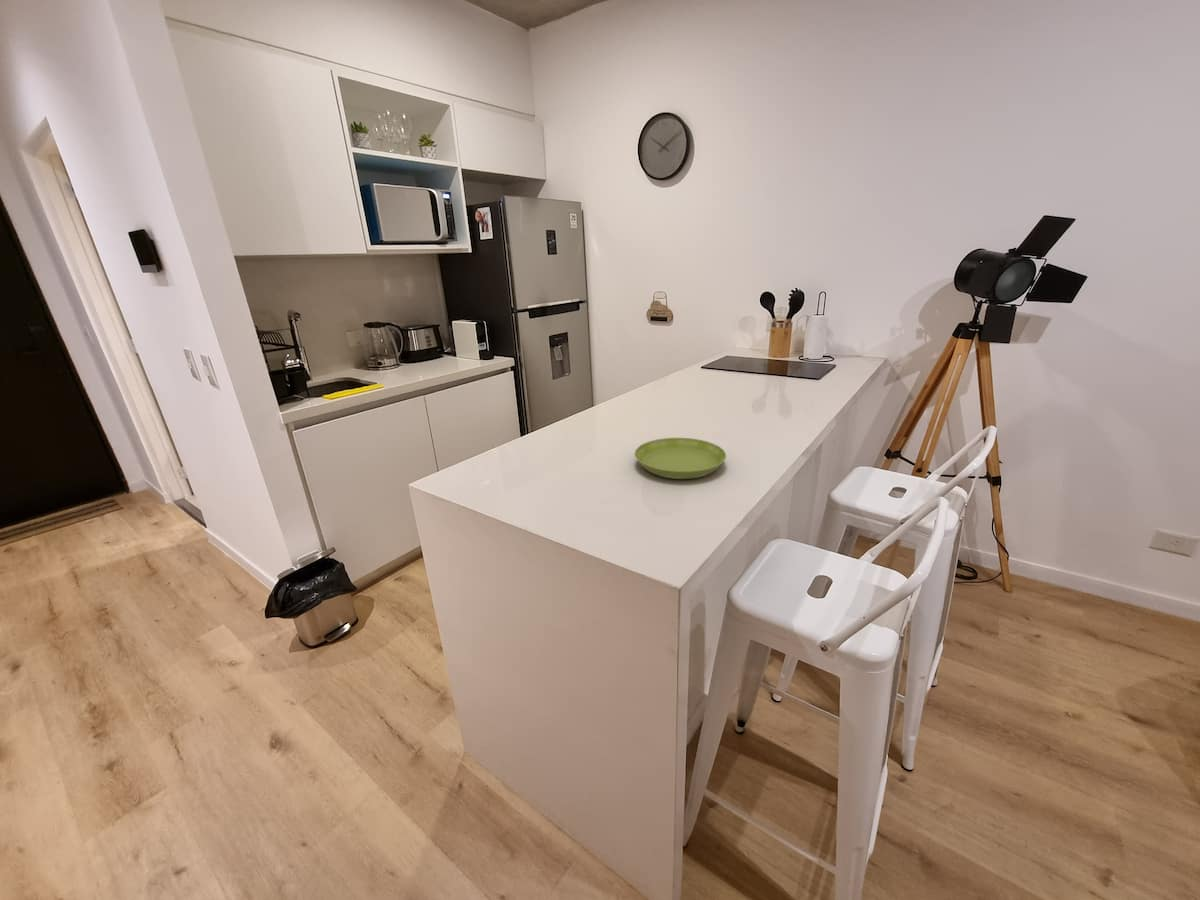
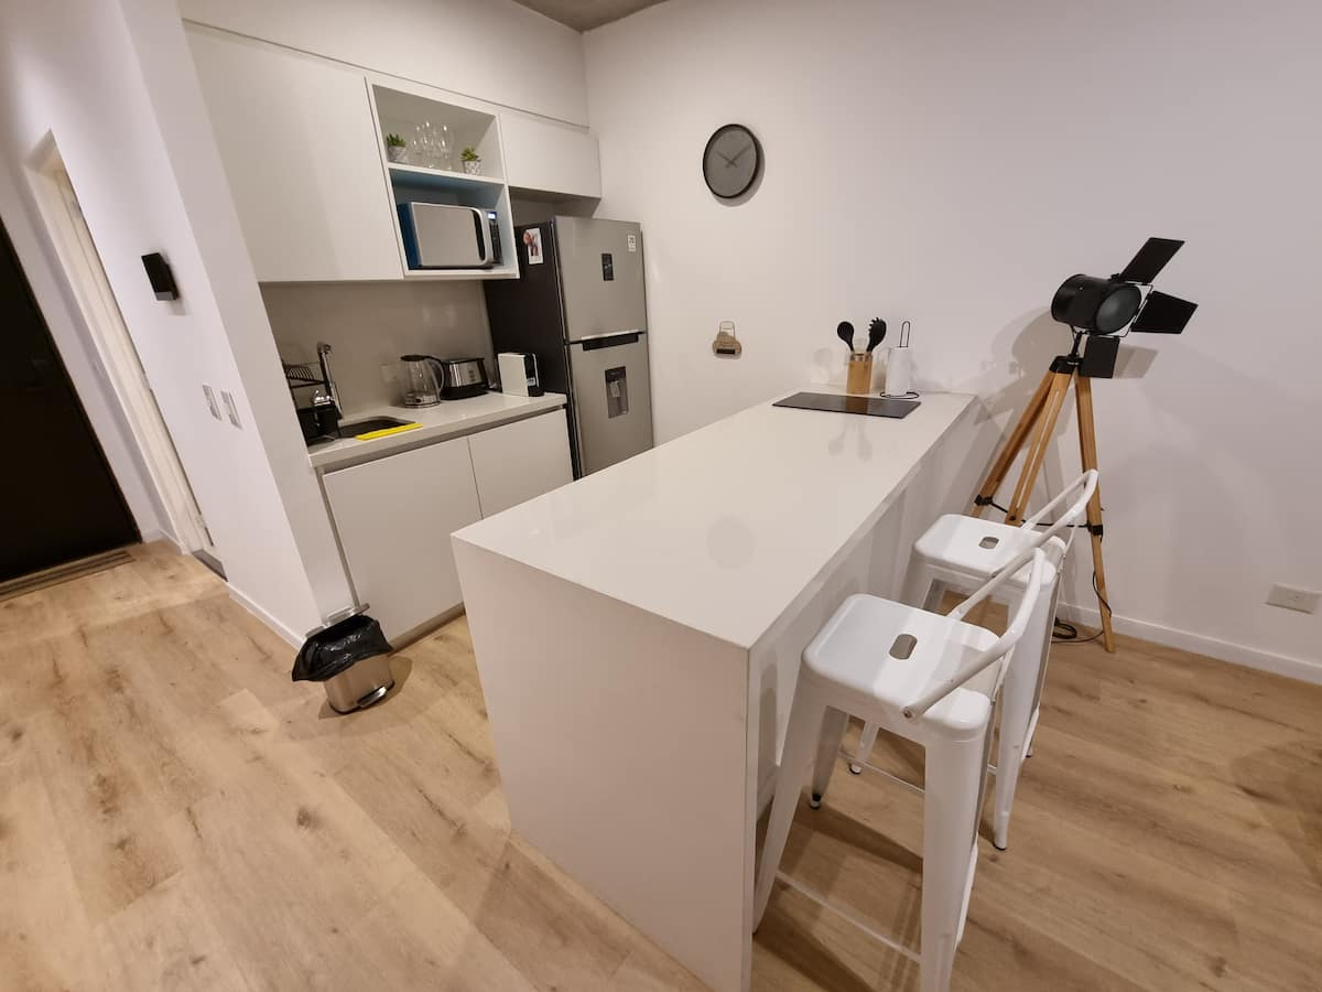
- saucer [634,437,727,480]
